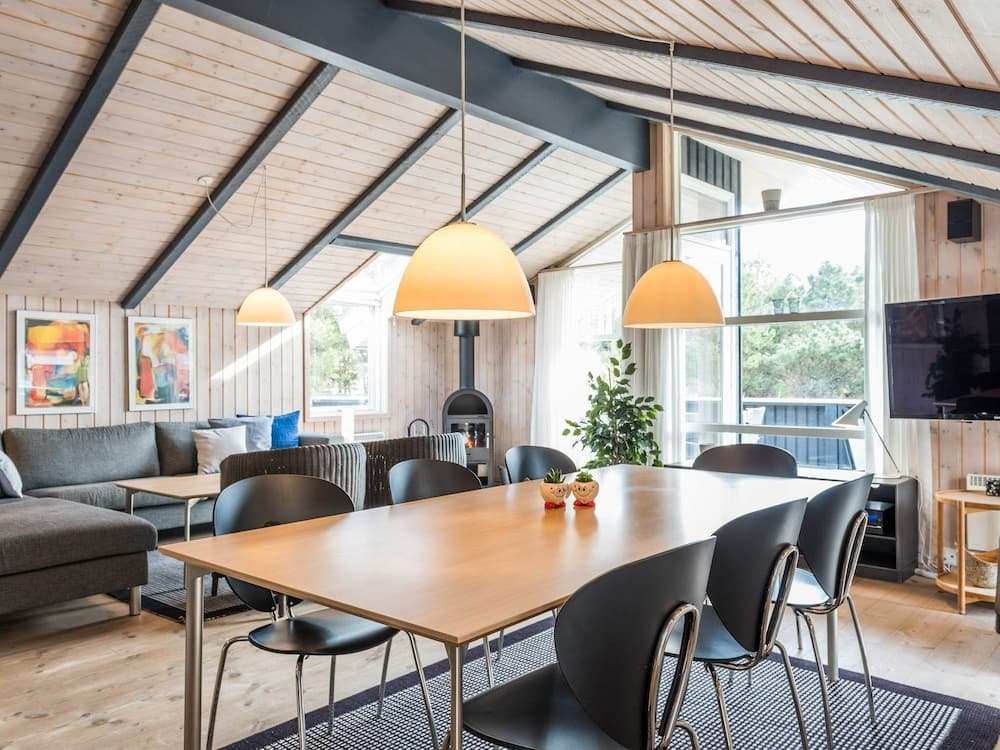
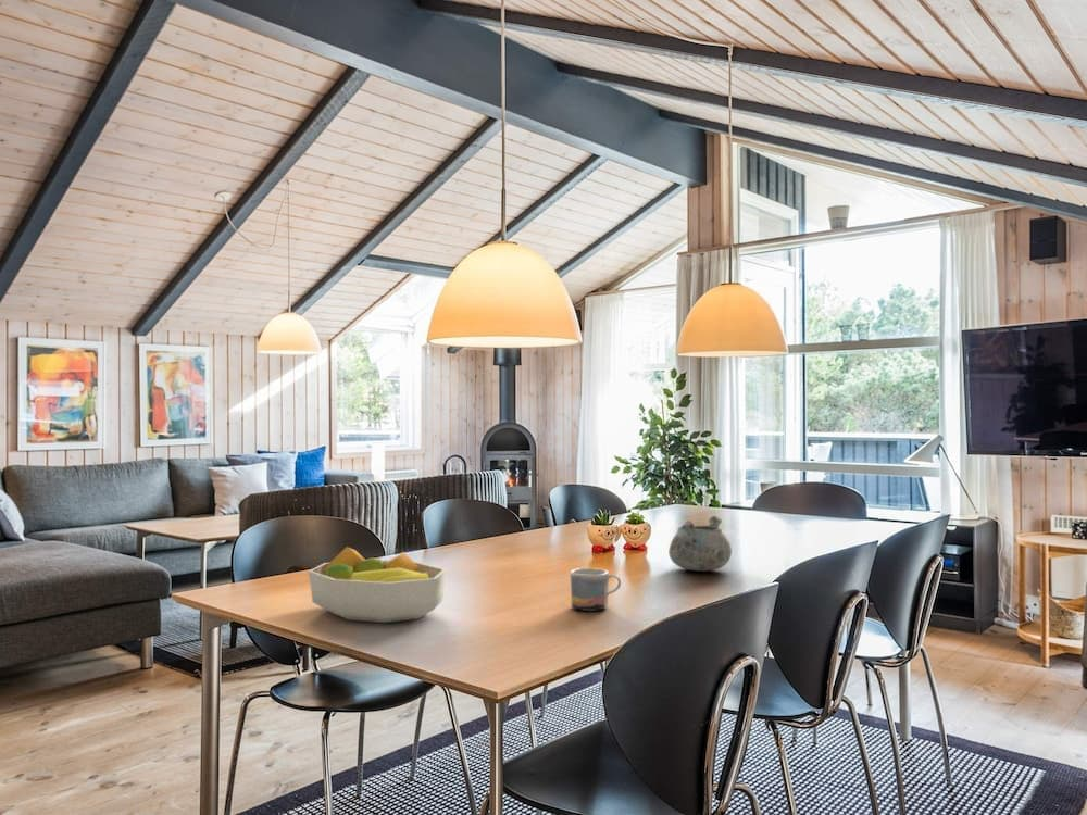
+ mug [570,567,622,612]
+ decorative bowl [667,515,733,573]
+ fruit bowl [308,546,448,624]
